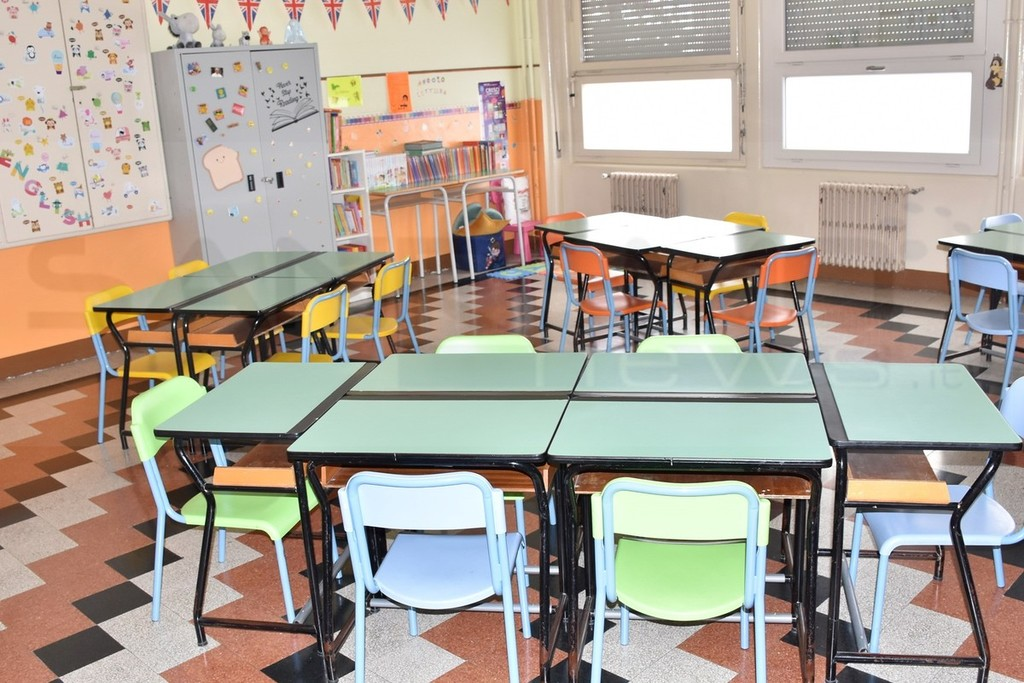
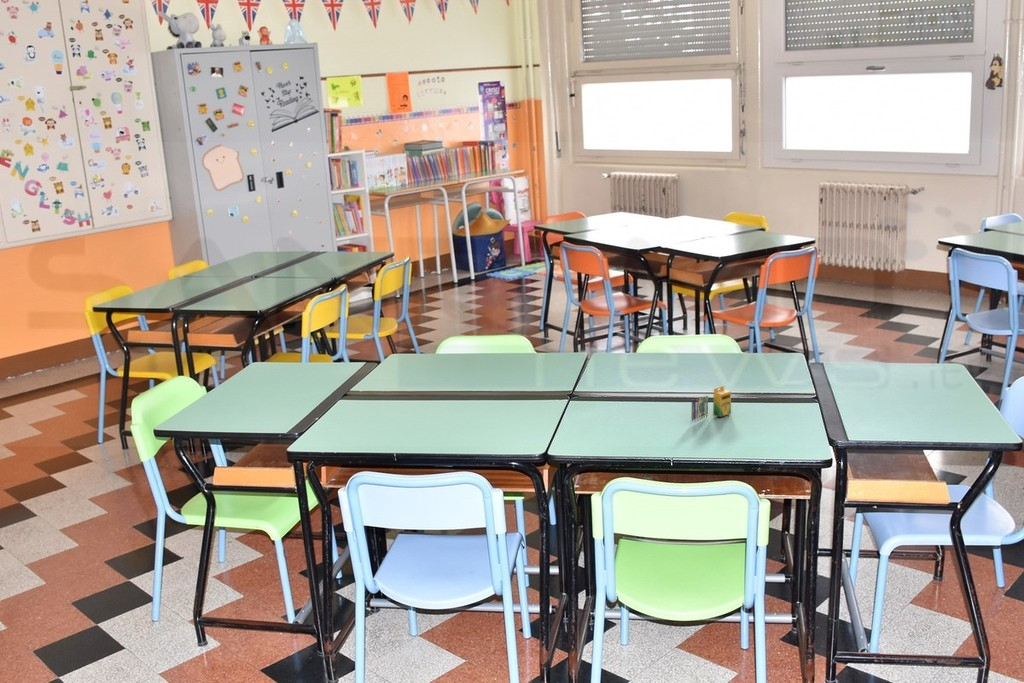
+ crayon [691,385,732,423]
